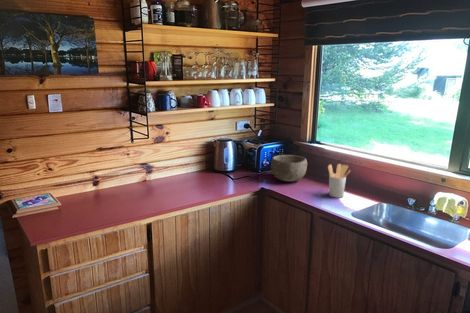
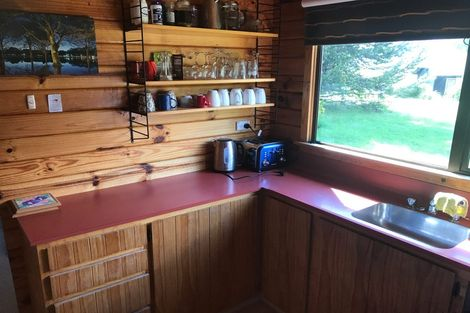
- utensil holder [327,163,351,199]
- bowl [270,154,308,182]
